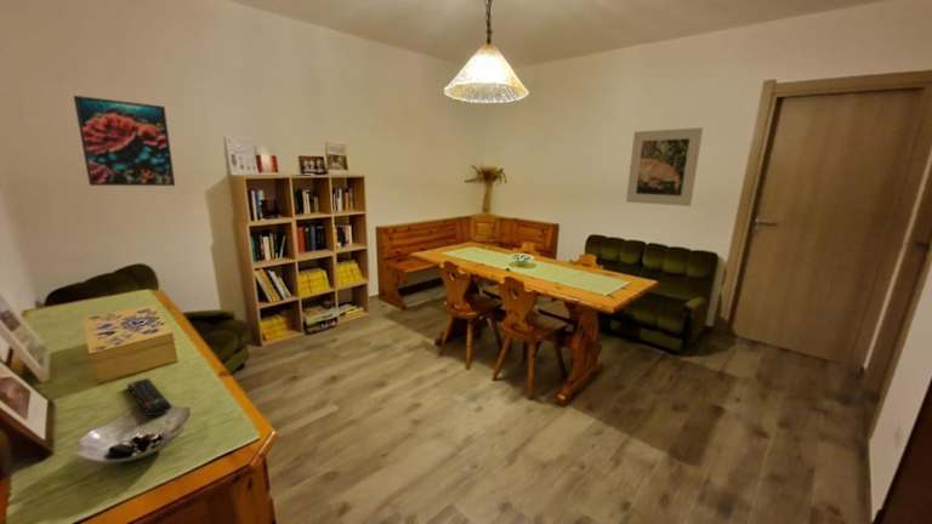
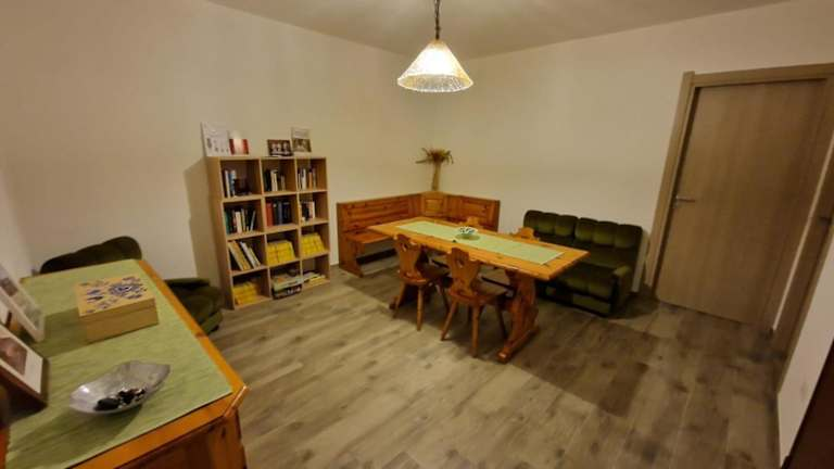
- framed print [73,95,176,187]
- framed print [625,126,704,207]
- remote control [126,377,174,417]
